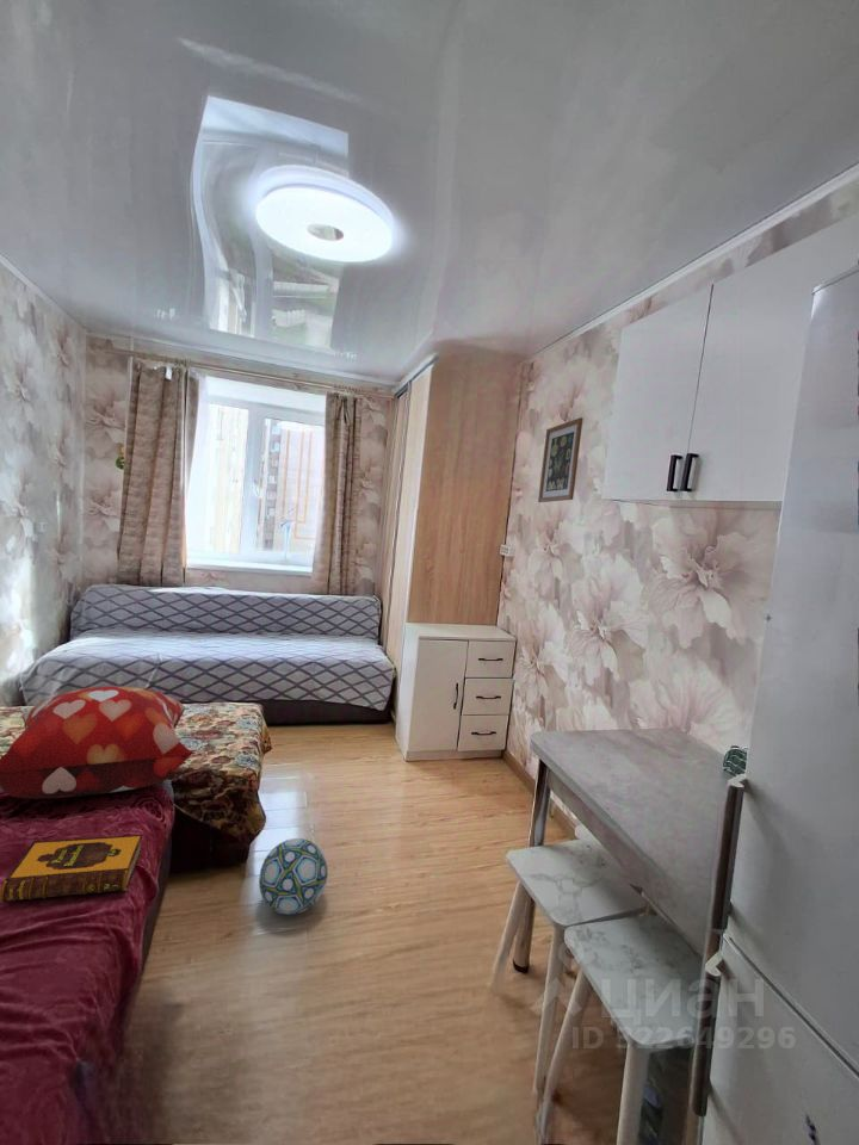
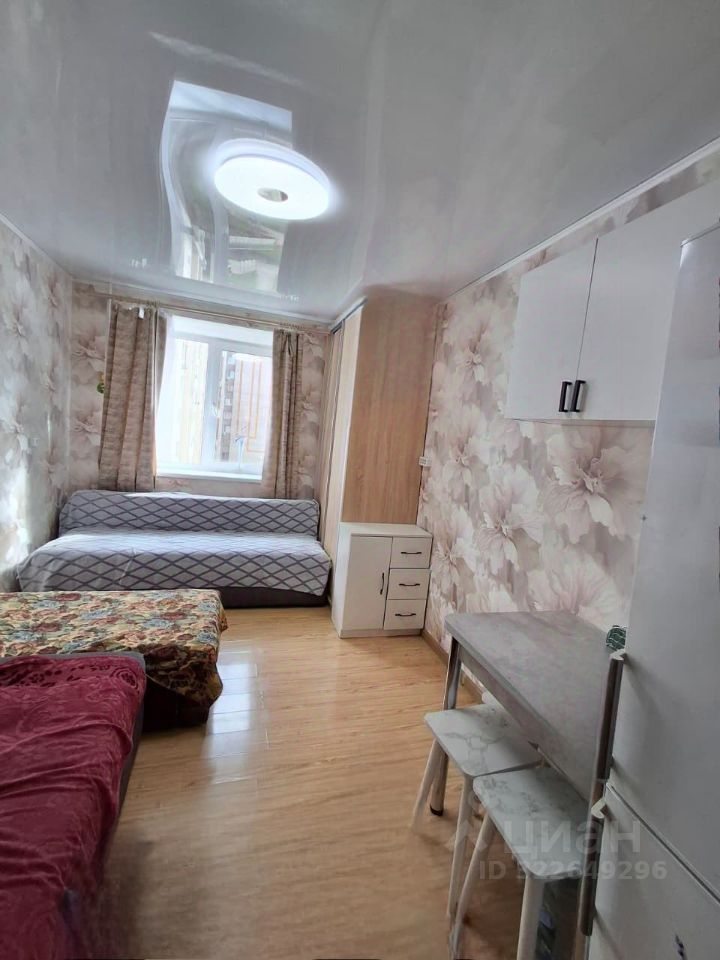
- decorative pillow [0,686,196,800]
- ball [258,837,328,916]
- wall art [537,416,585,503]
- hardback book [0,834,144,904]
